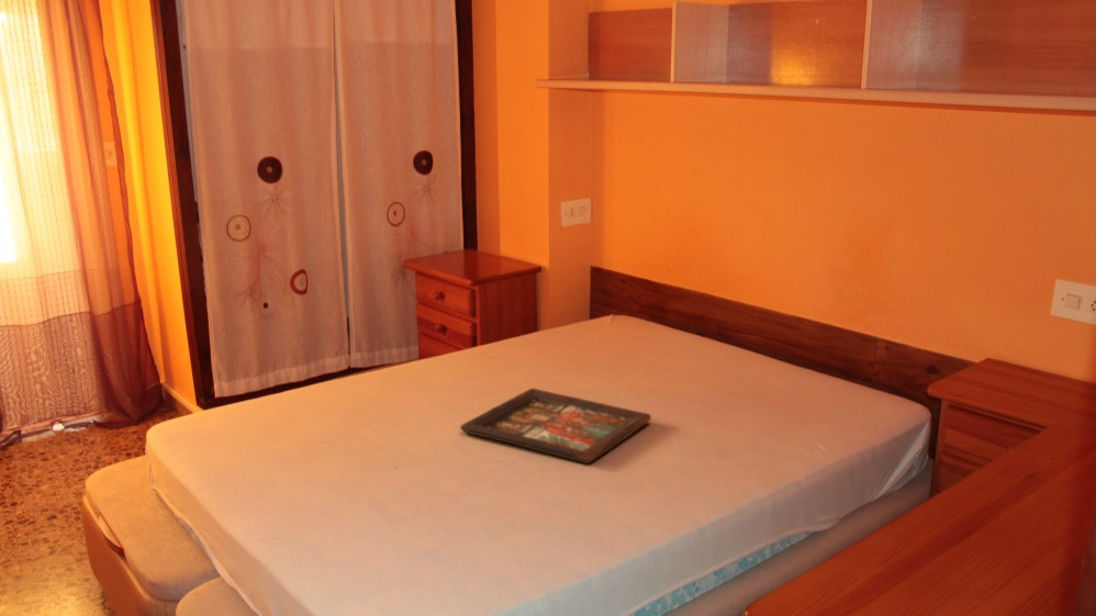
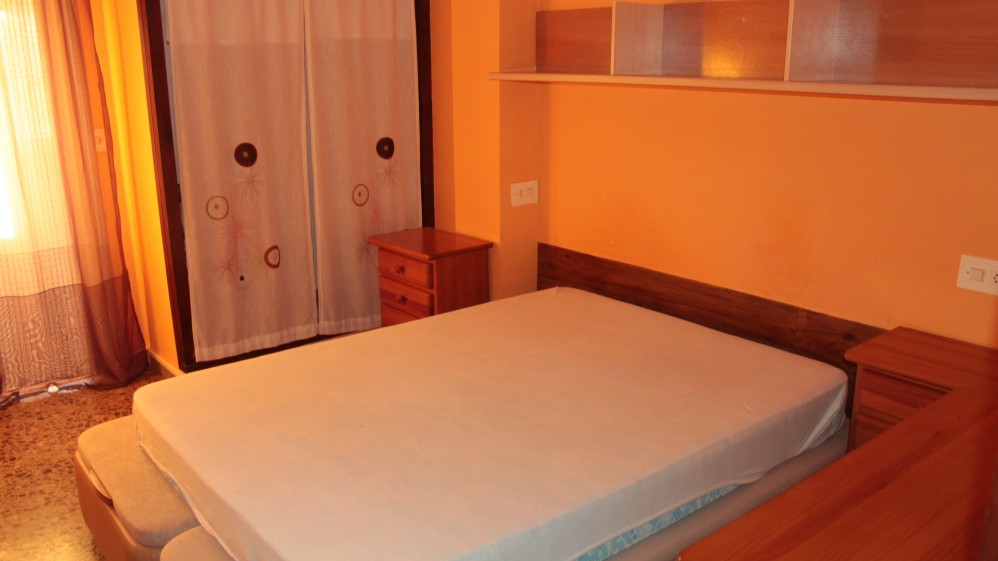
- decorative tray [459,388,652,464]
